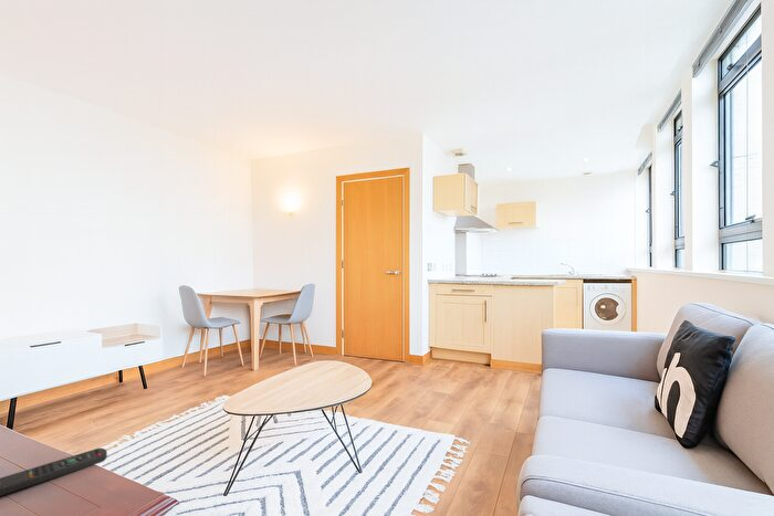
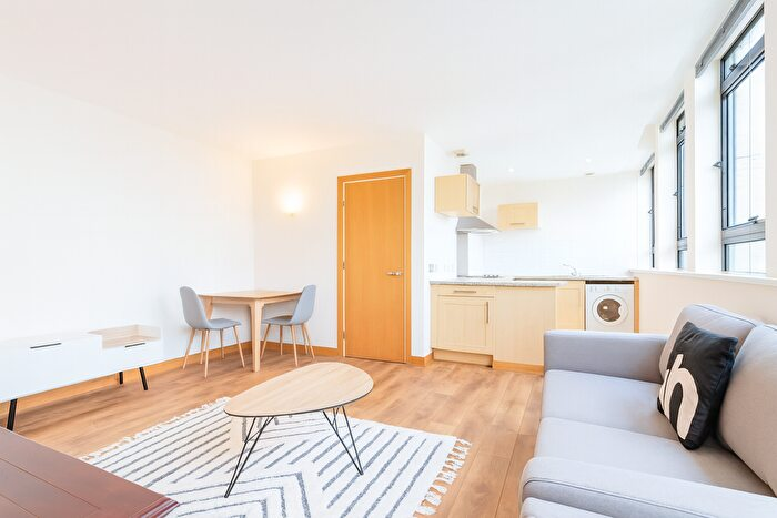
- remote control [0,447,108,497]
